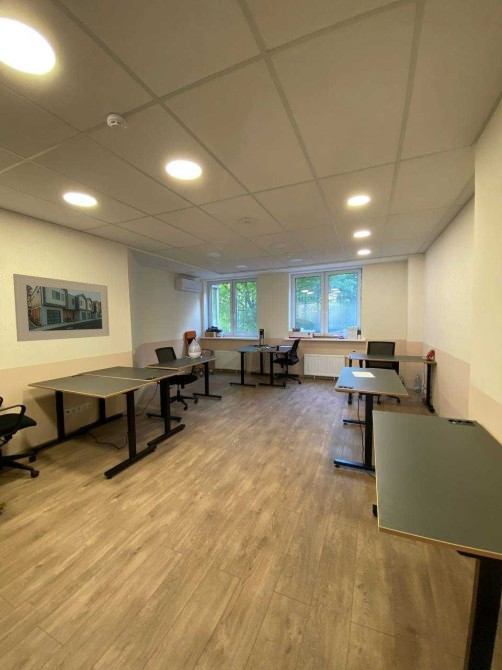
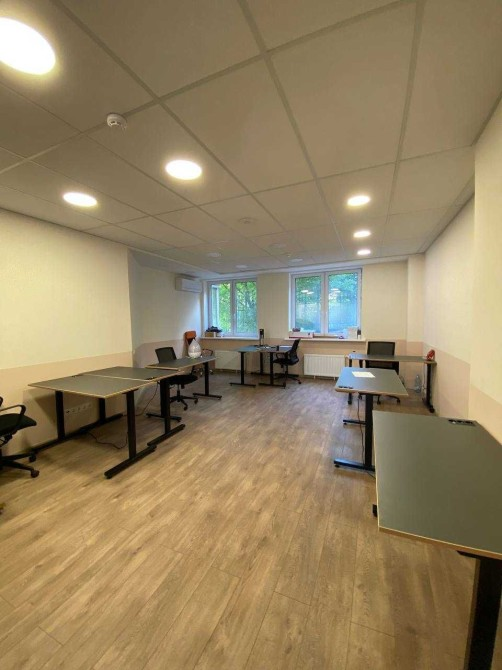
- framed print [12,273,111,343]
